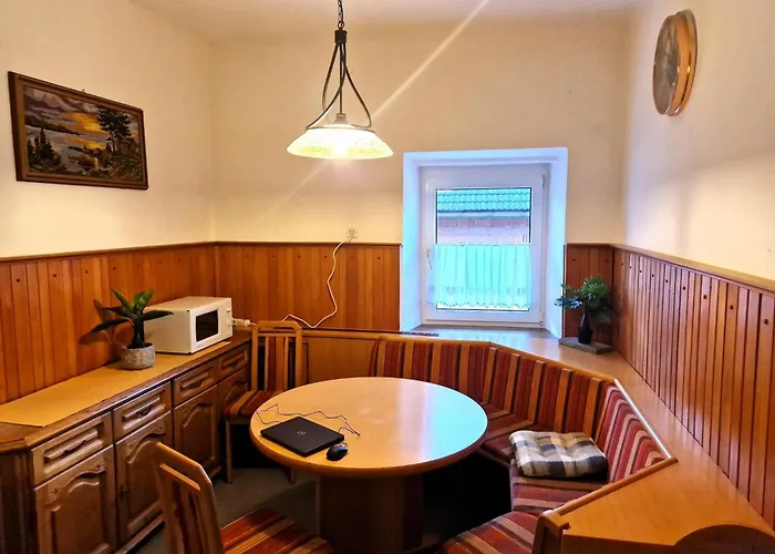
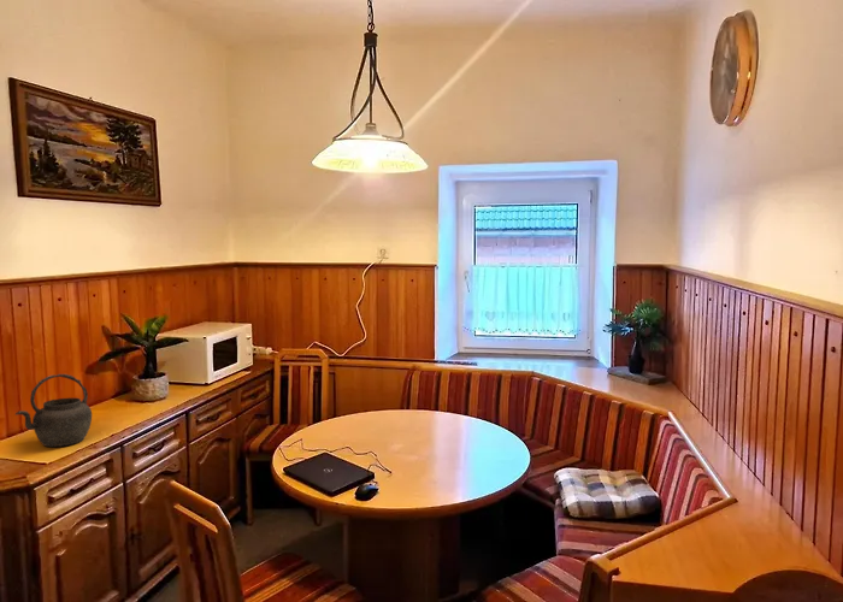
+ kettle [14,373,93,448]
